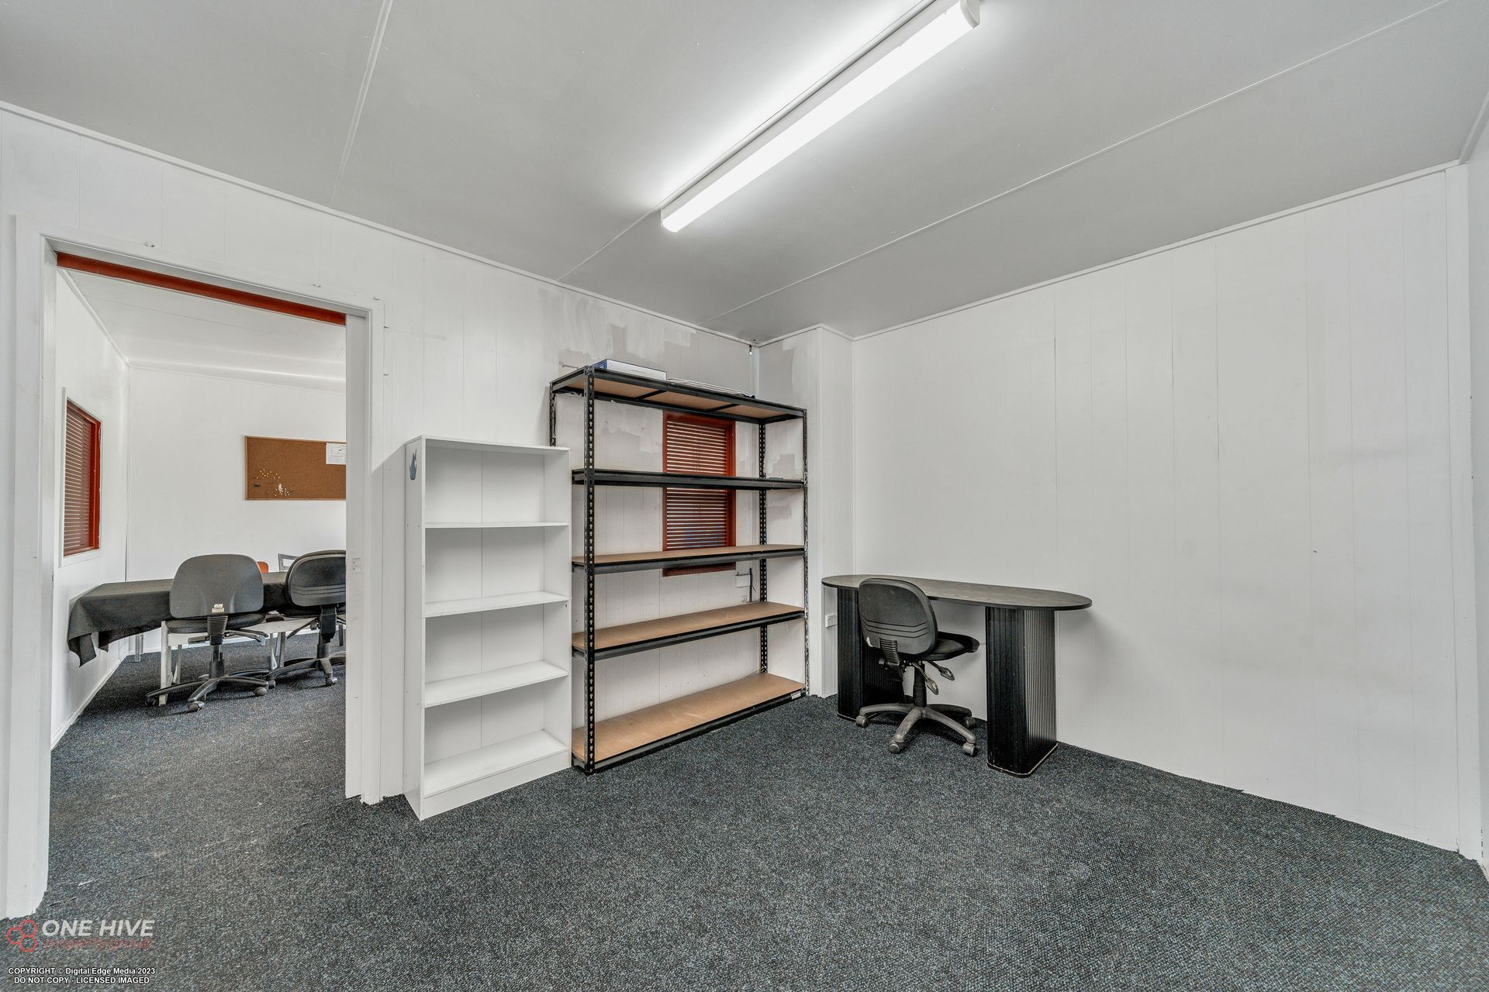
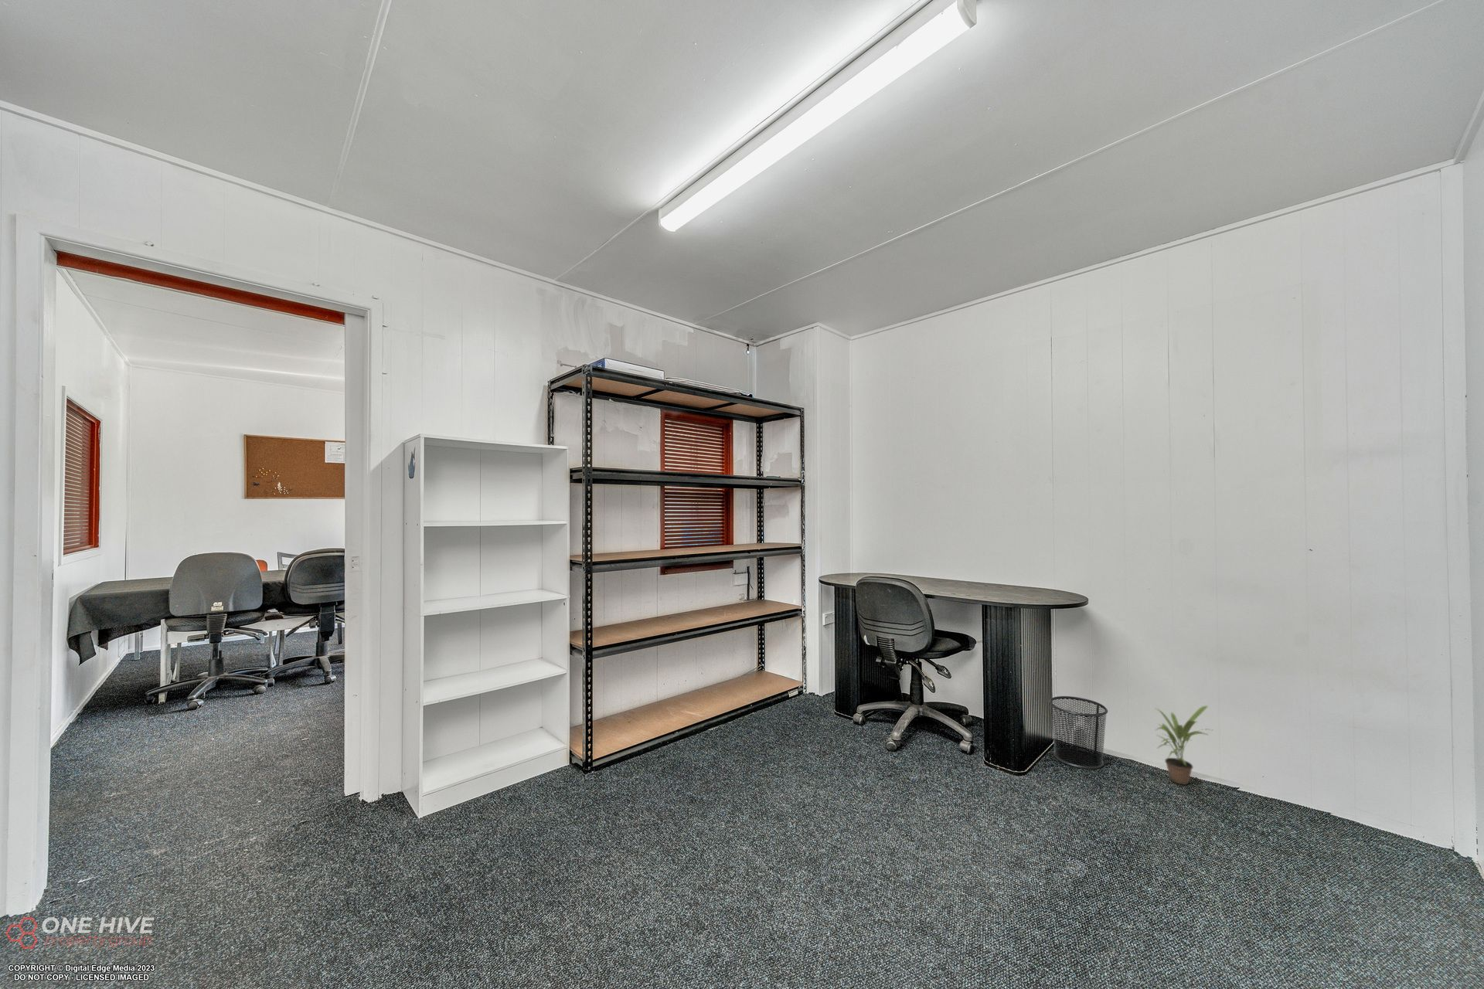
+ potted plant [1154,705,1212,786]
+ waste bin [1048,695,1109,769]
